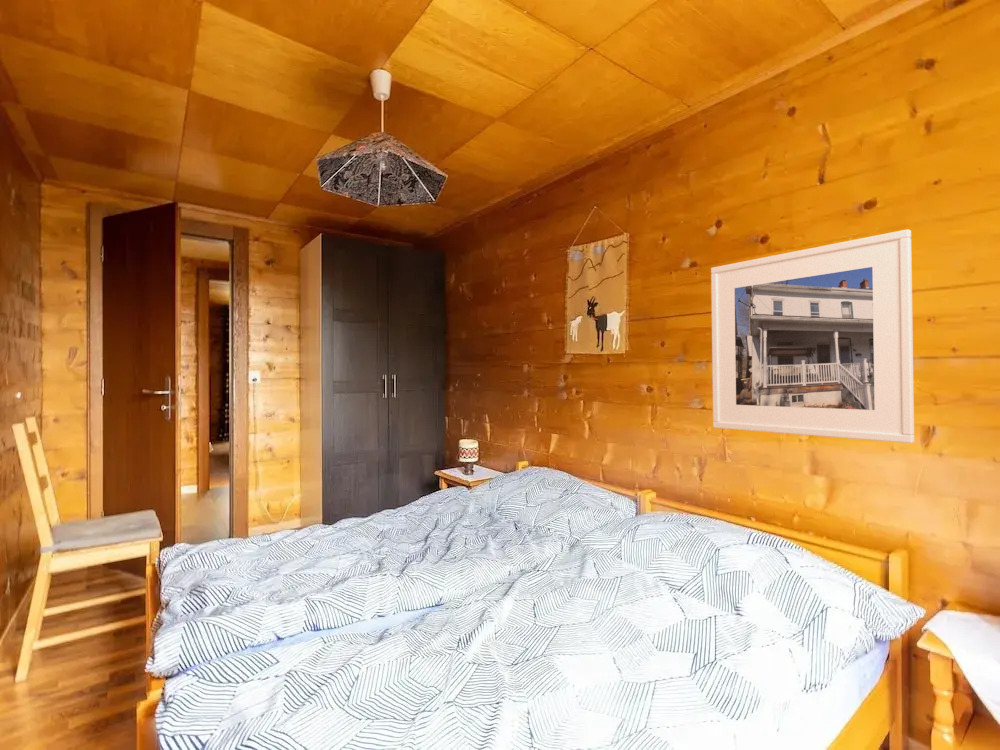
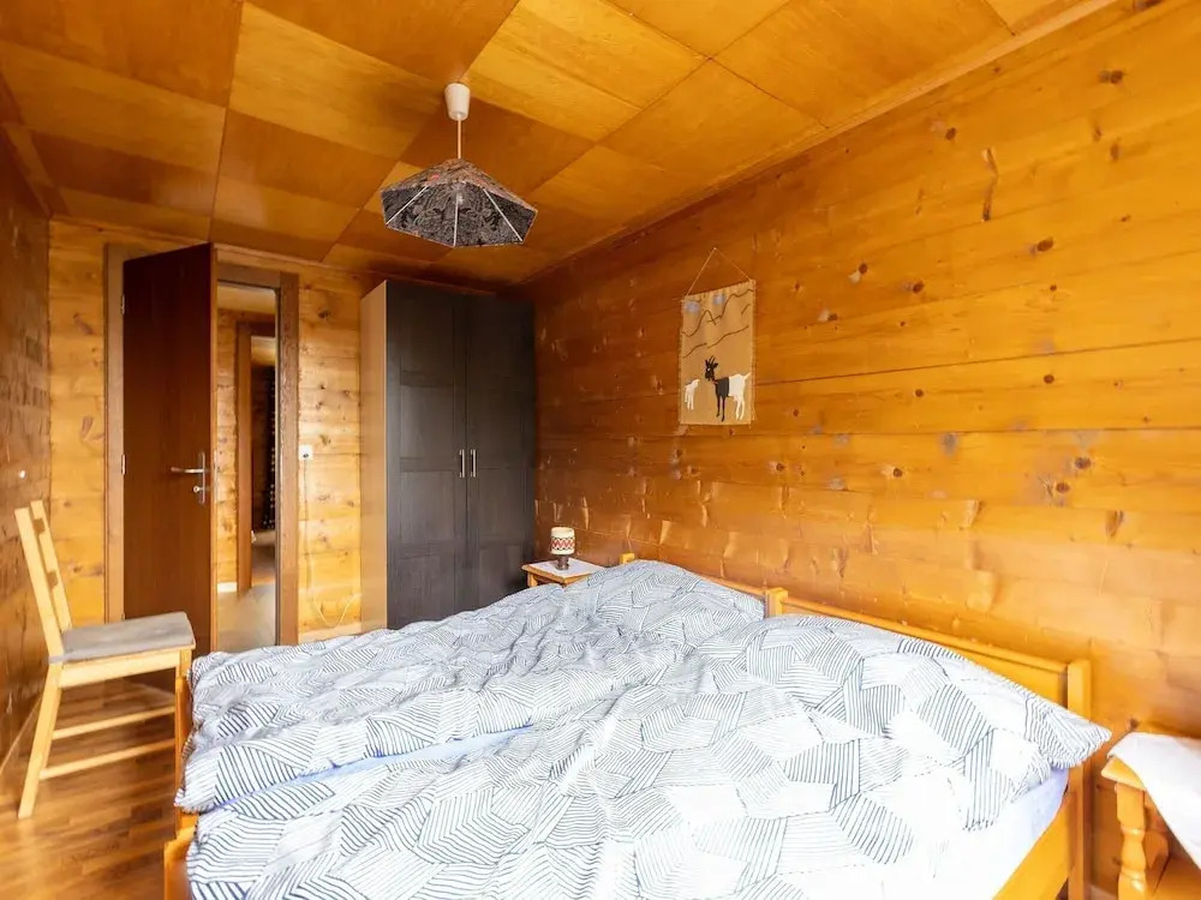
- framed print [710,229,915,444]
